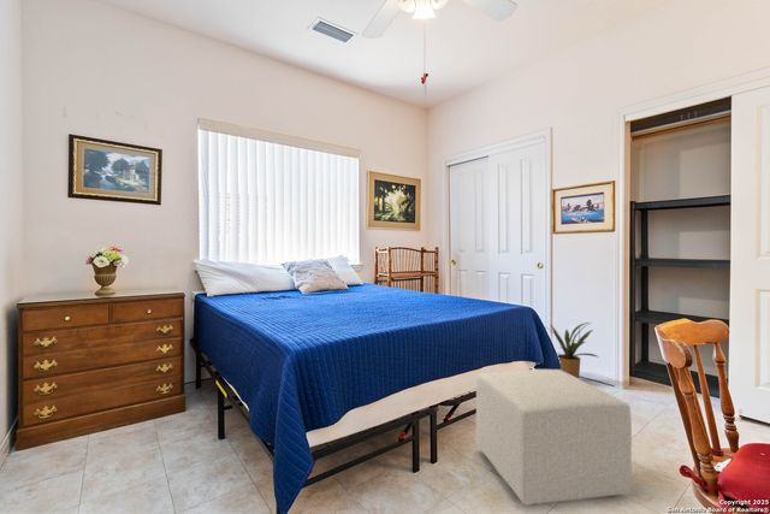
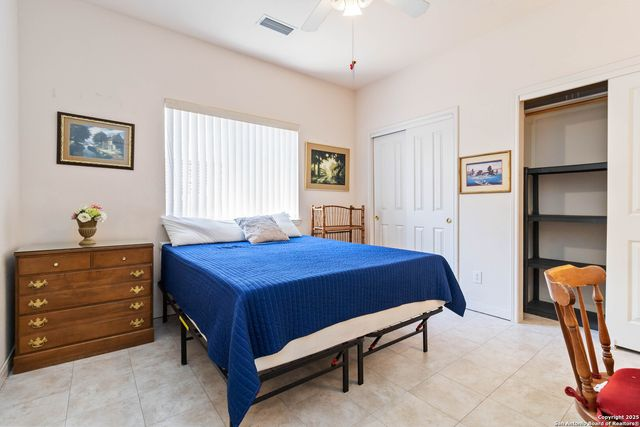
- ottoman [475,368,633,507]
- house plant [545,321,602,379]
